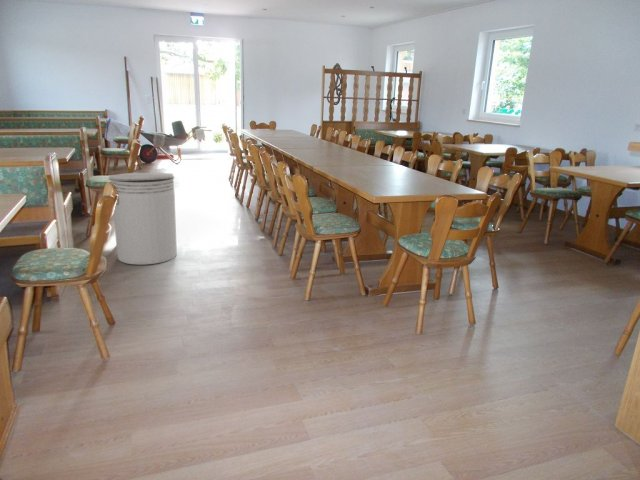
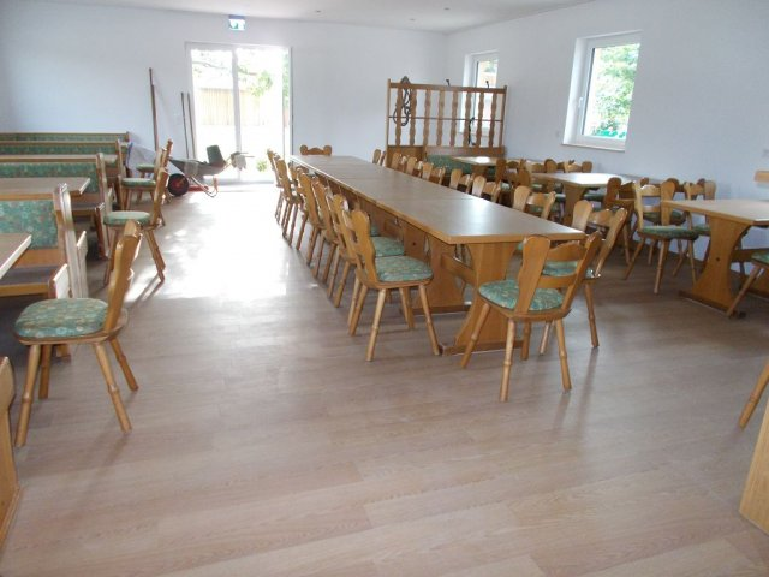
- can [107,170,178,265]
